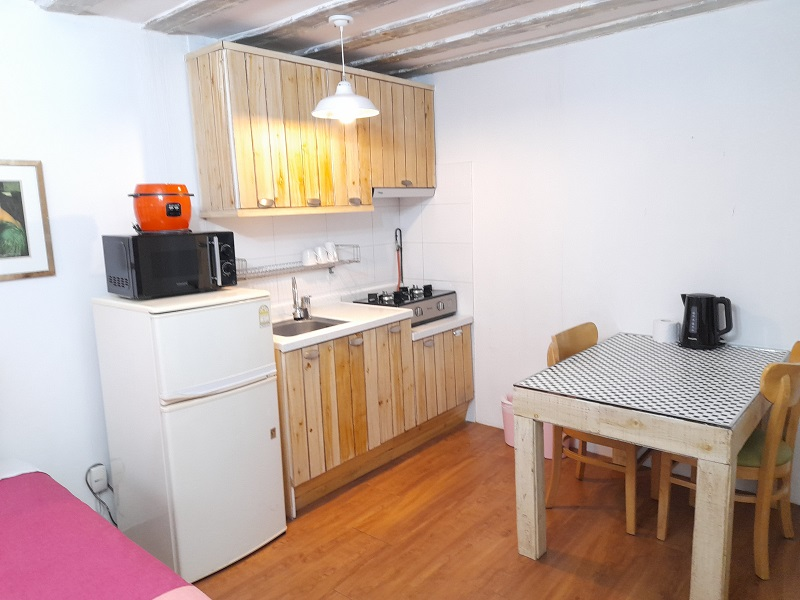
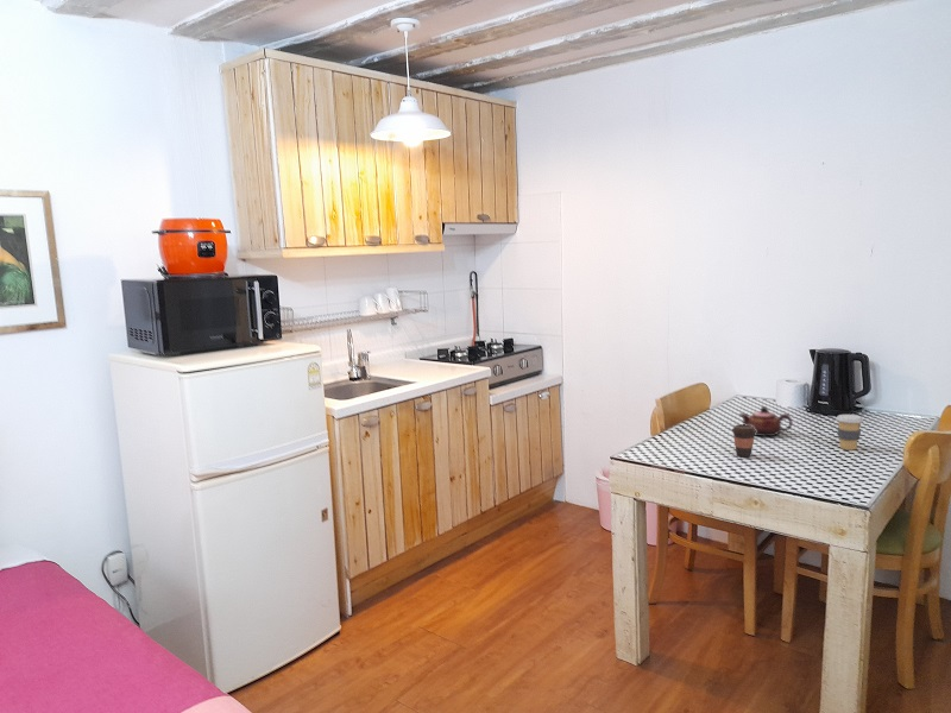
+ teapot [738,405,794,437]
+ coffee cup [731,423,756,459]
+ coffee cup [835,414,864,452]
